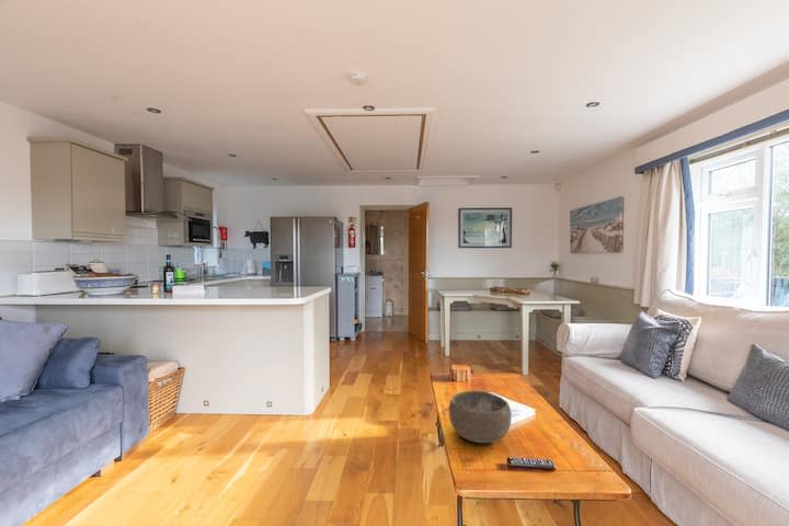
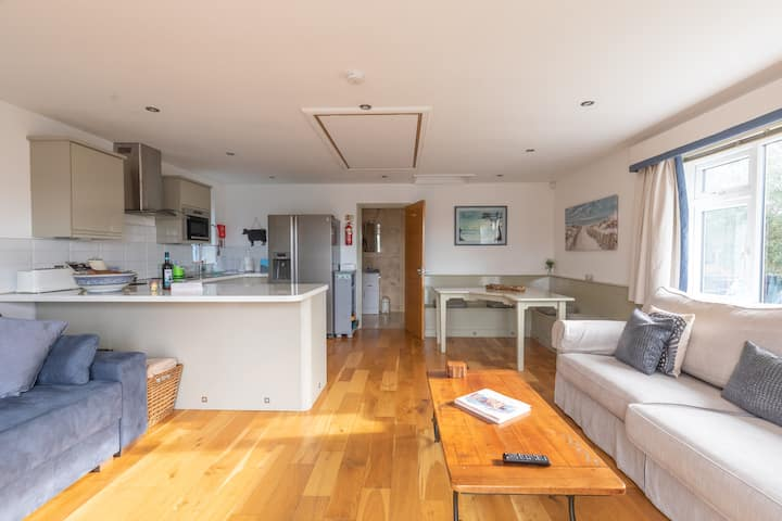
- bowl [448,390,513,444]
